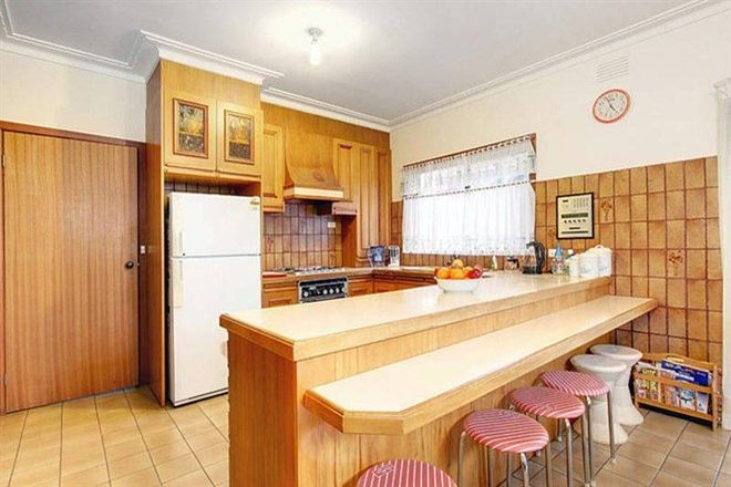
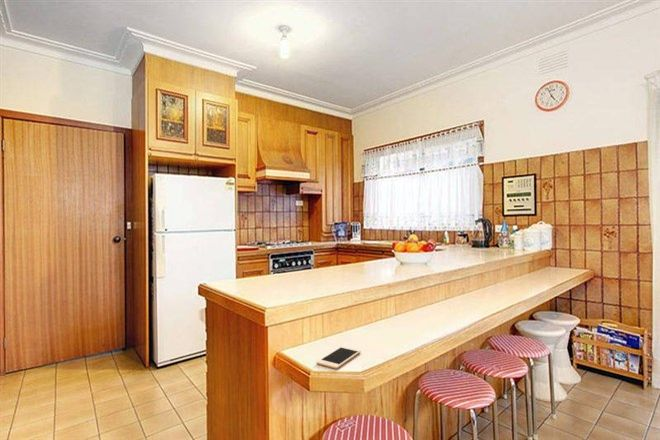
+ cell phone [316,345,362,370]
